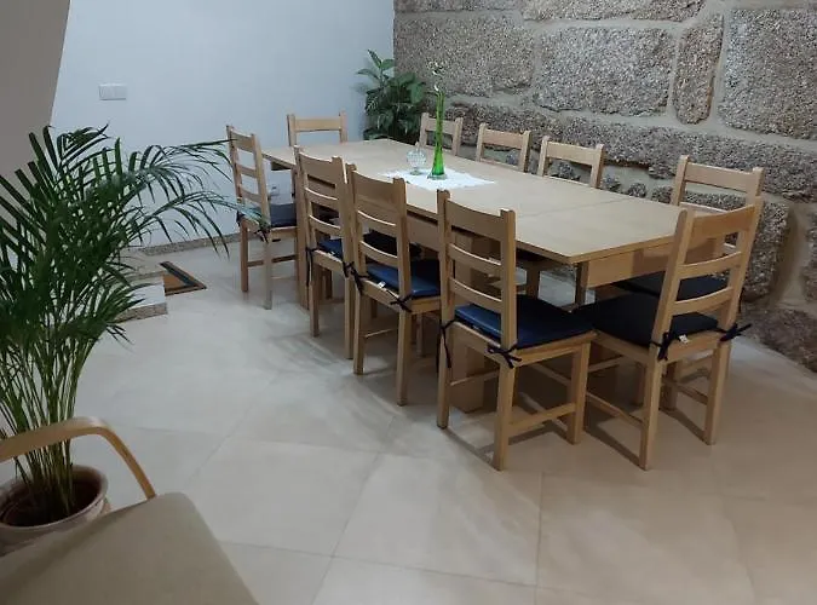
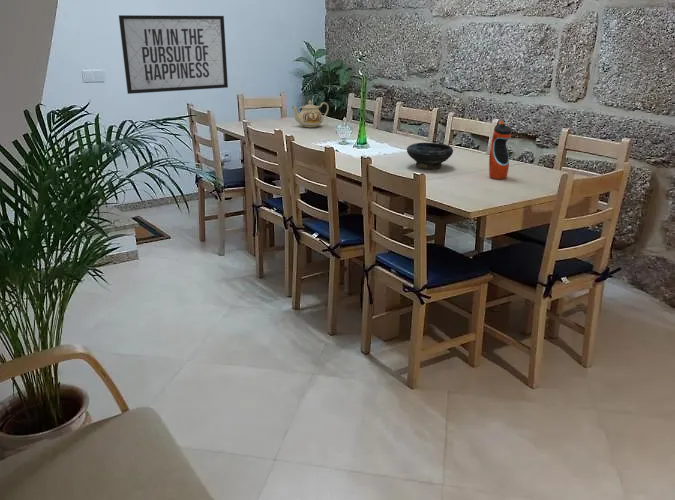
+ mirror [118,14,229,95]
+ water bottle [488,120,513,180]
+ bowl [406,142,454,171]
+ teapot [291,99,330,128]
